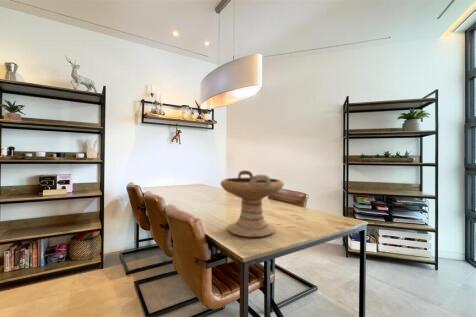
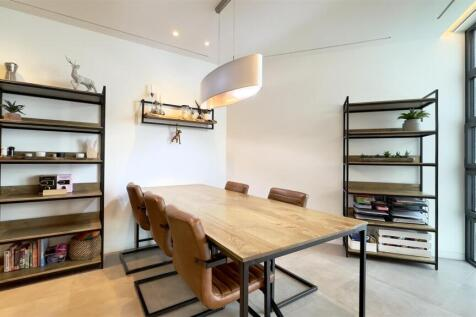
- decorative bowl [220,169,285,238]
